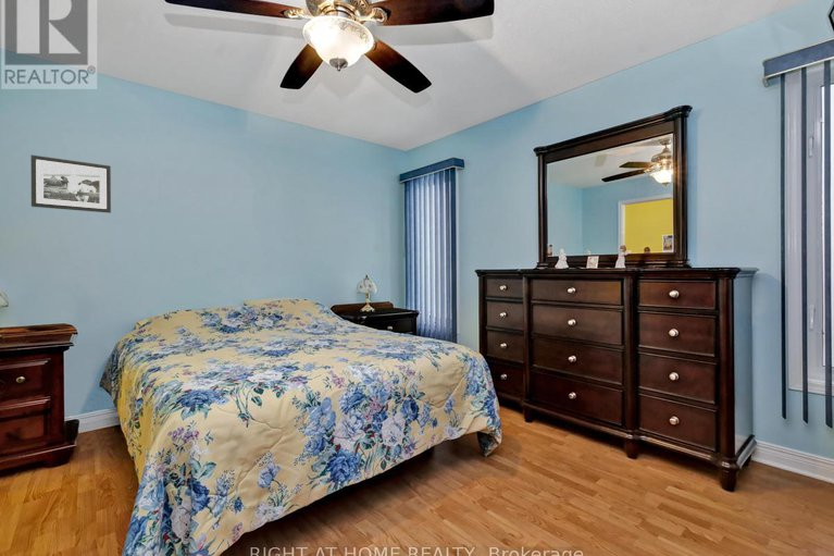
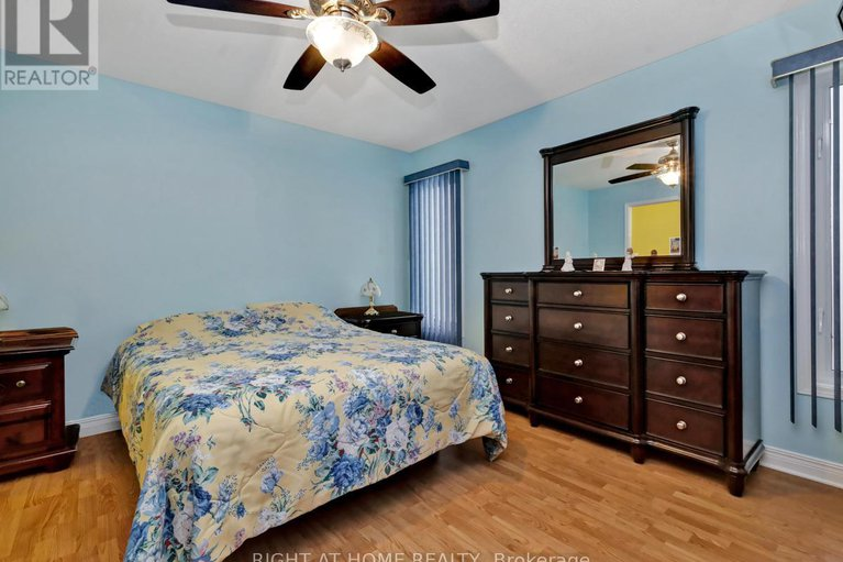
- picture frame [30,155,112,214]
